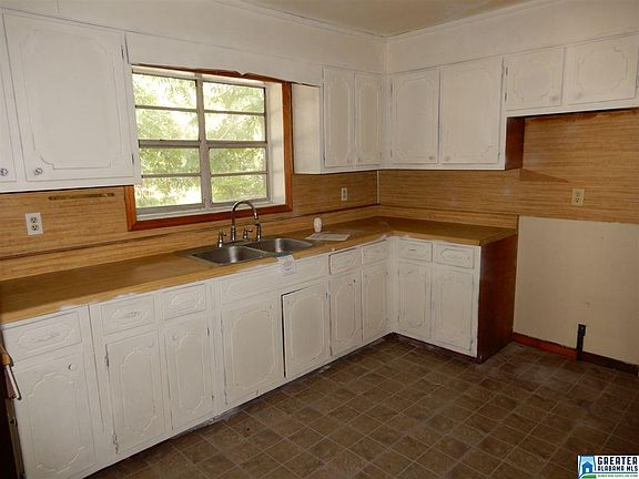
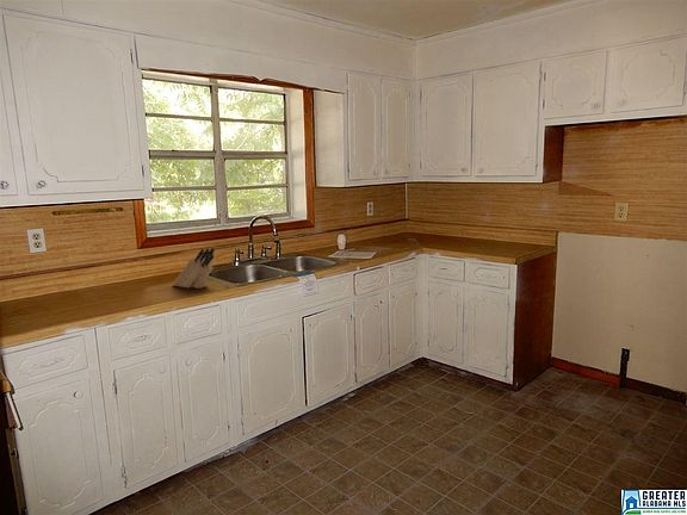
+ knife block [172,247,216,290]
